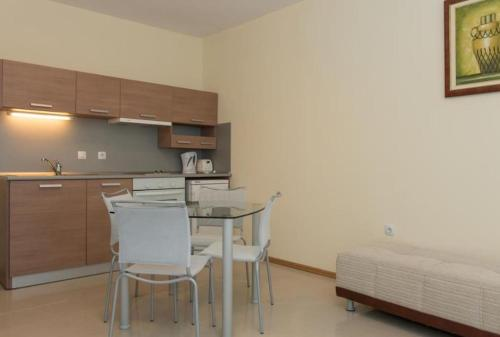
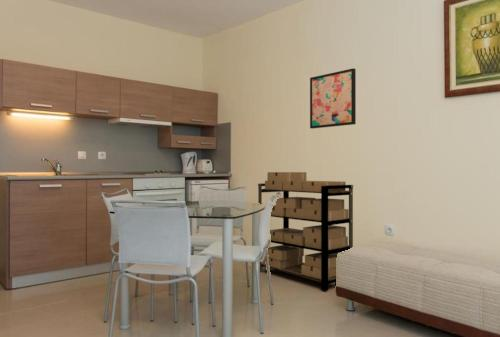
+ shelving unit [257,171,354,292]
+ wall art [309,67,357,130]
